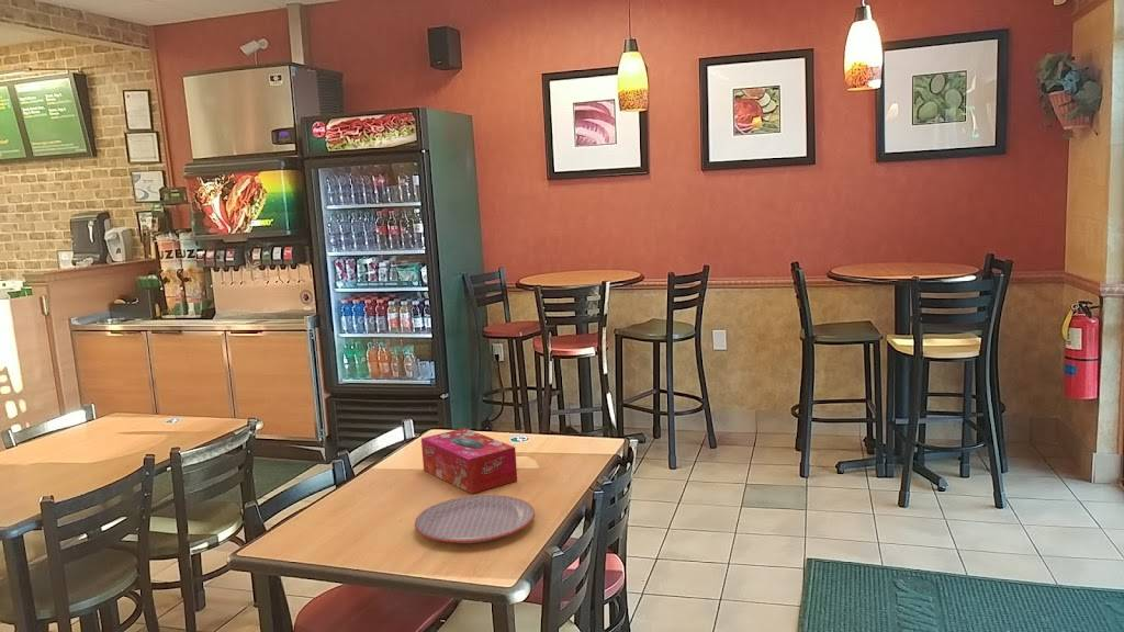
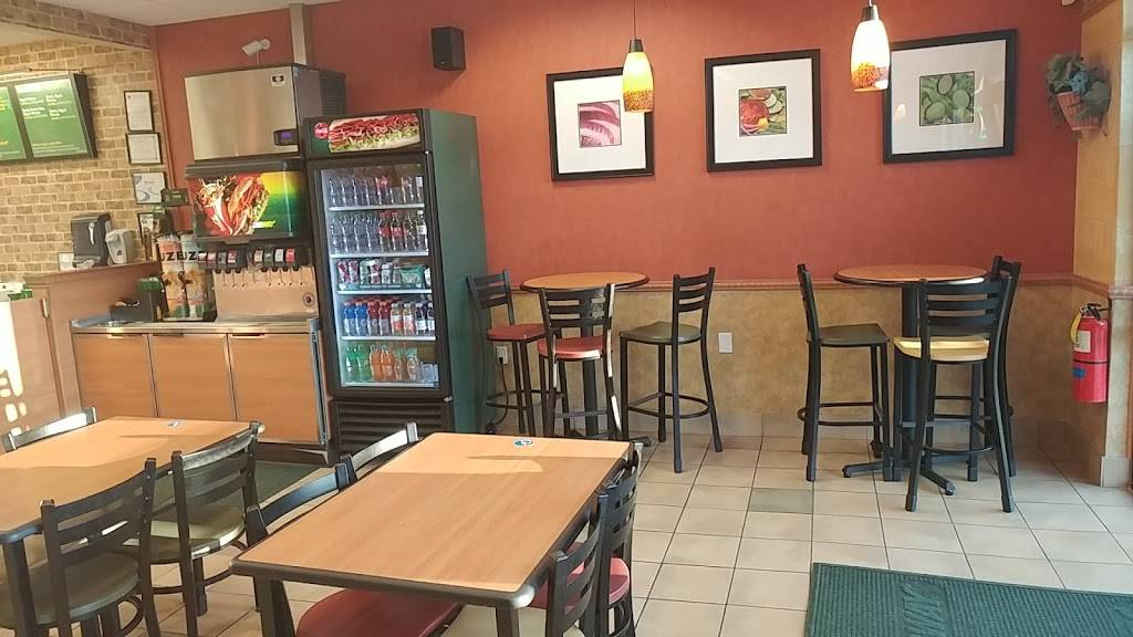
- plate [414,494,536,544]
- tissue box [420,427,518,495]
